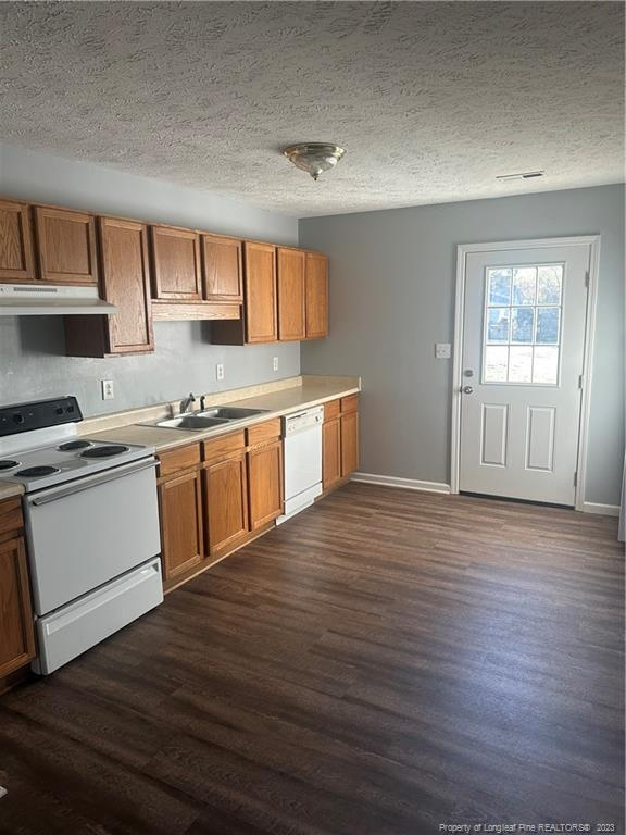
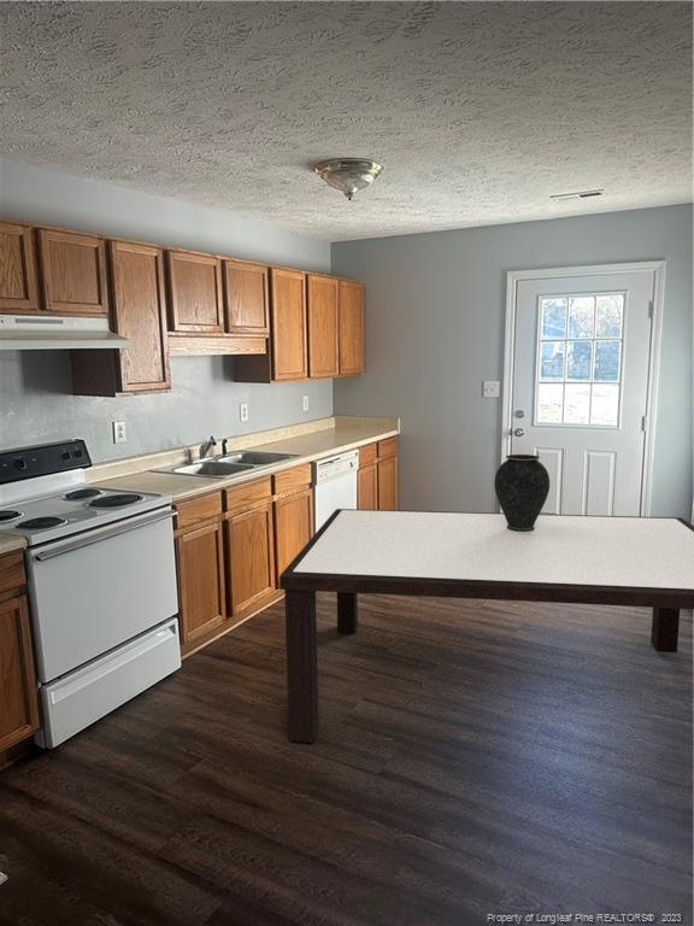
+ dining table [278,508,694,744]
+ vase [493,453,551,532]
